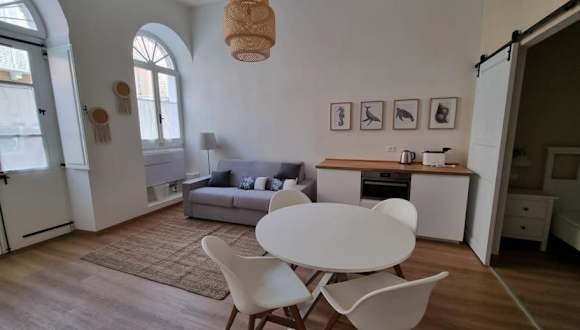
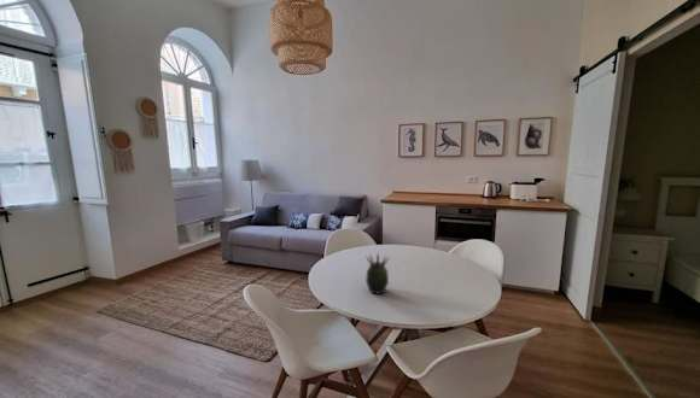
+ succulent plant [364,252,391,295]
